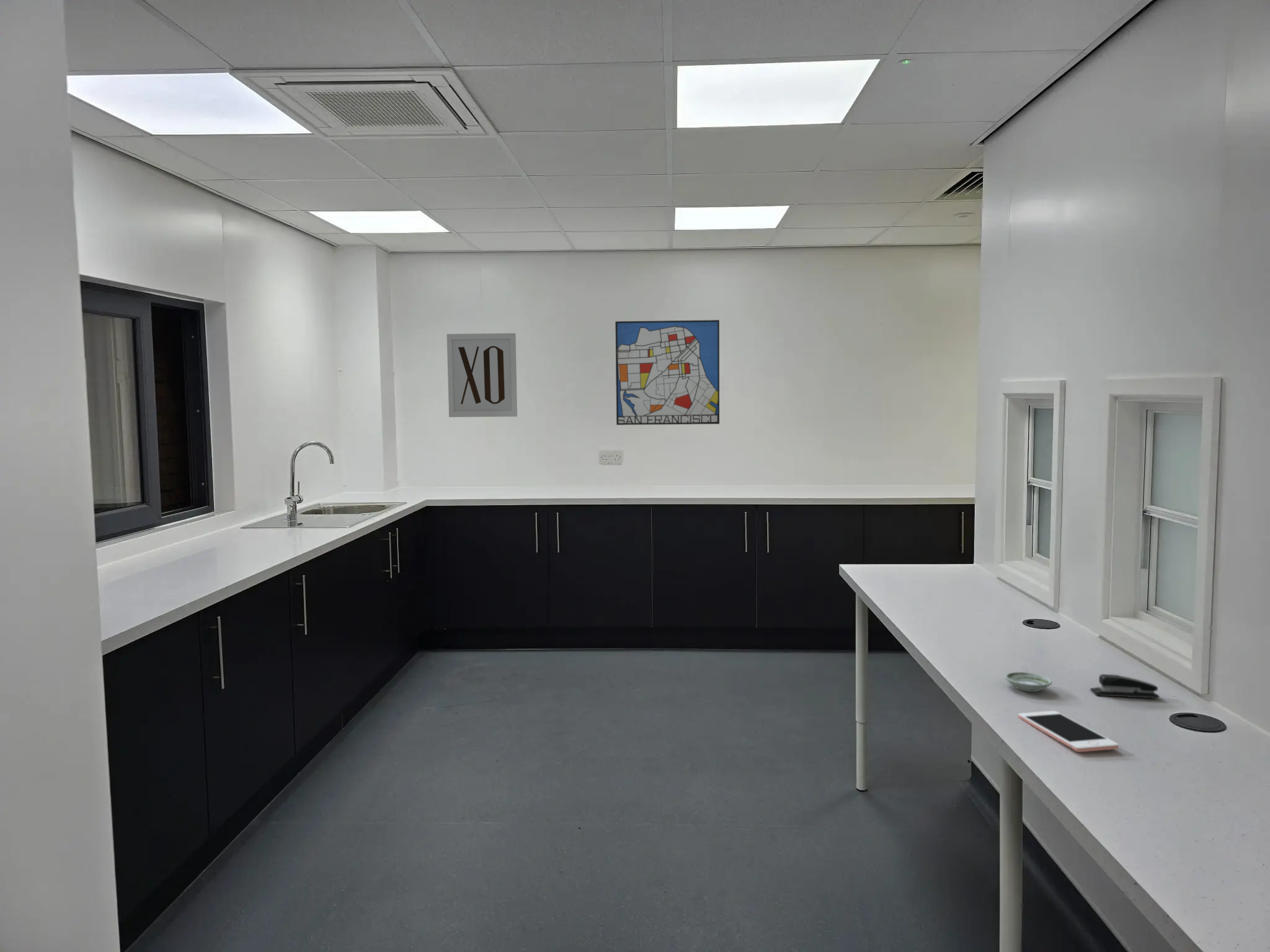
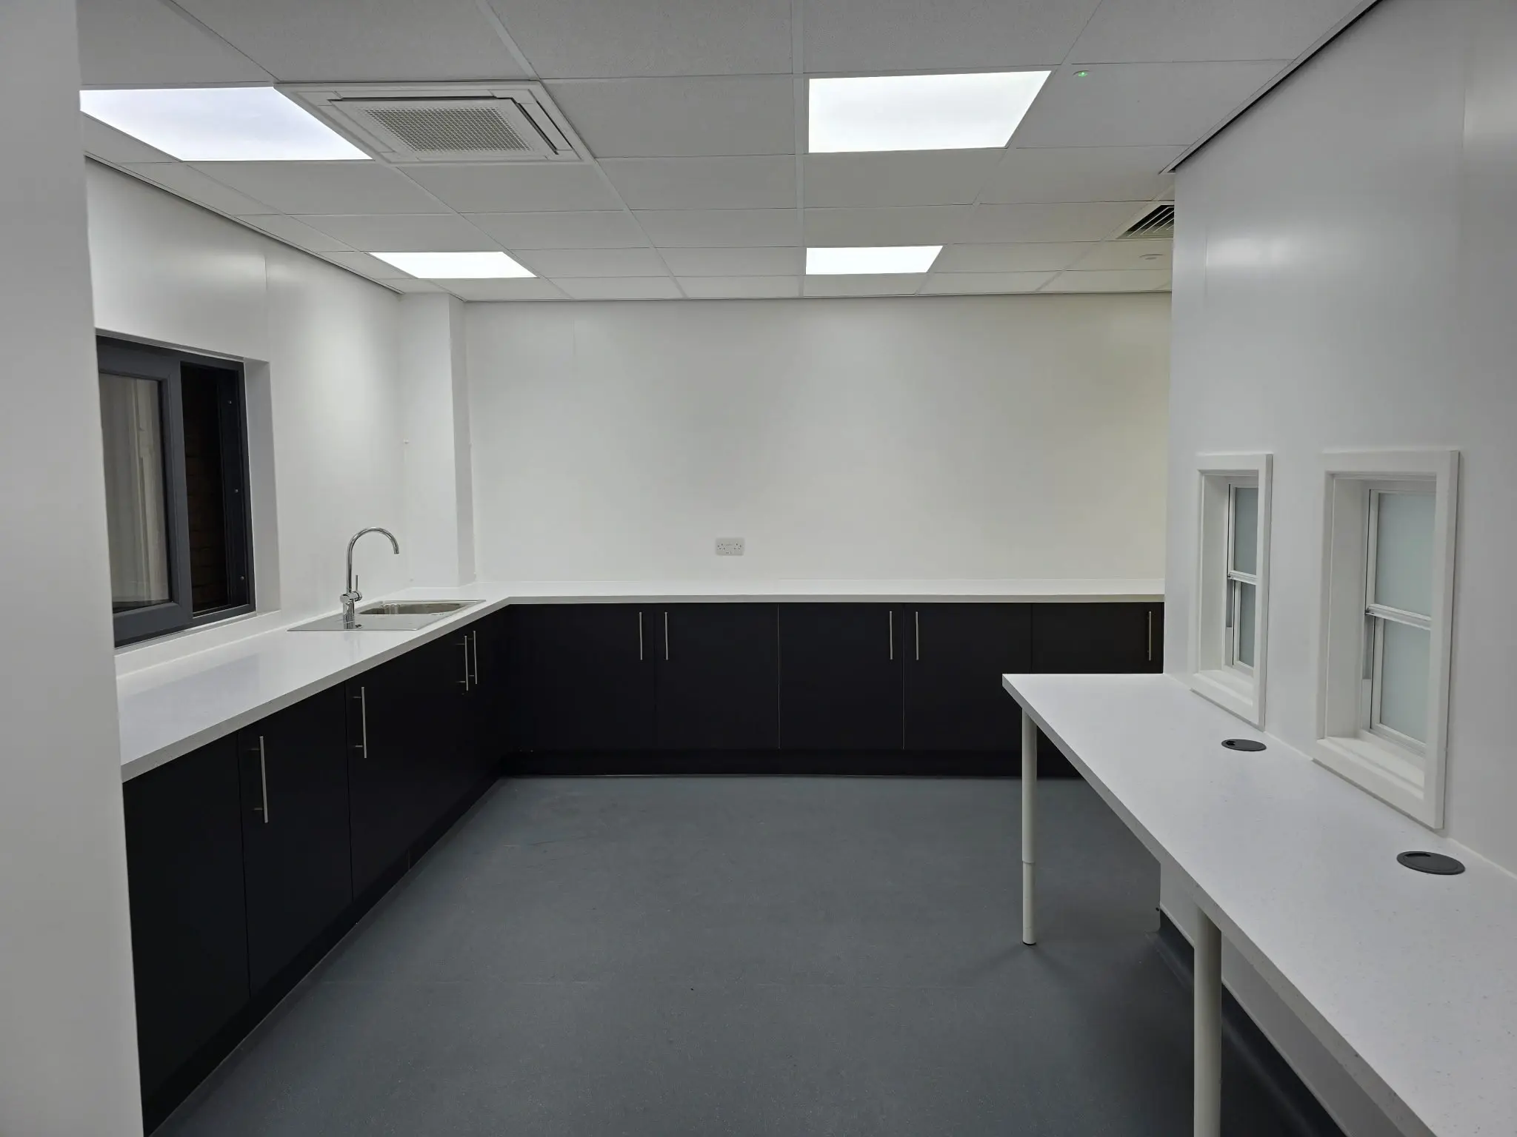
- cell phone [1018,710,1119,752]
- stapler [1090,674,1160,699]
- wall art [446,333,518,418]
- wall art [615,319,720,426]
- saucer [1004,671,1053,692]
